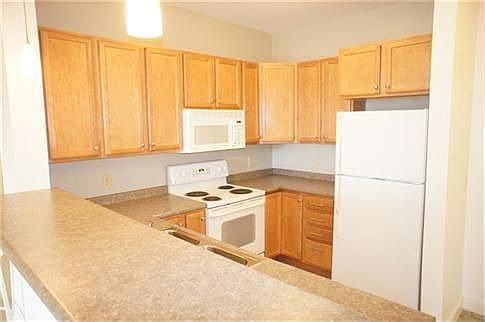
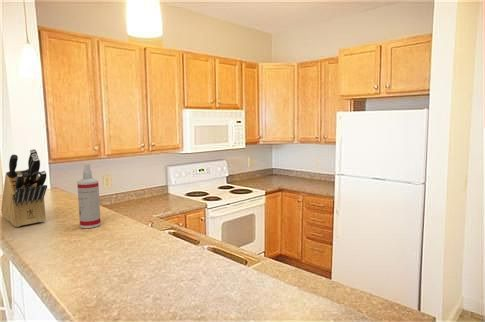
+ spray bottle [76,163,102,229]
+ knife block [0,148,48,228]
